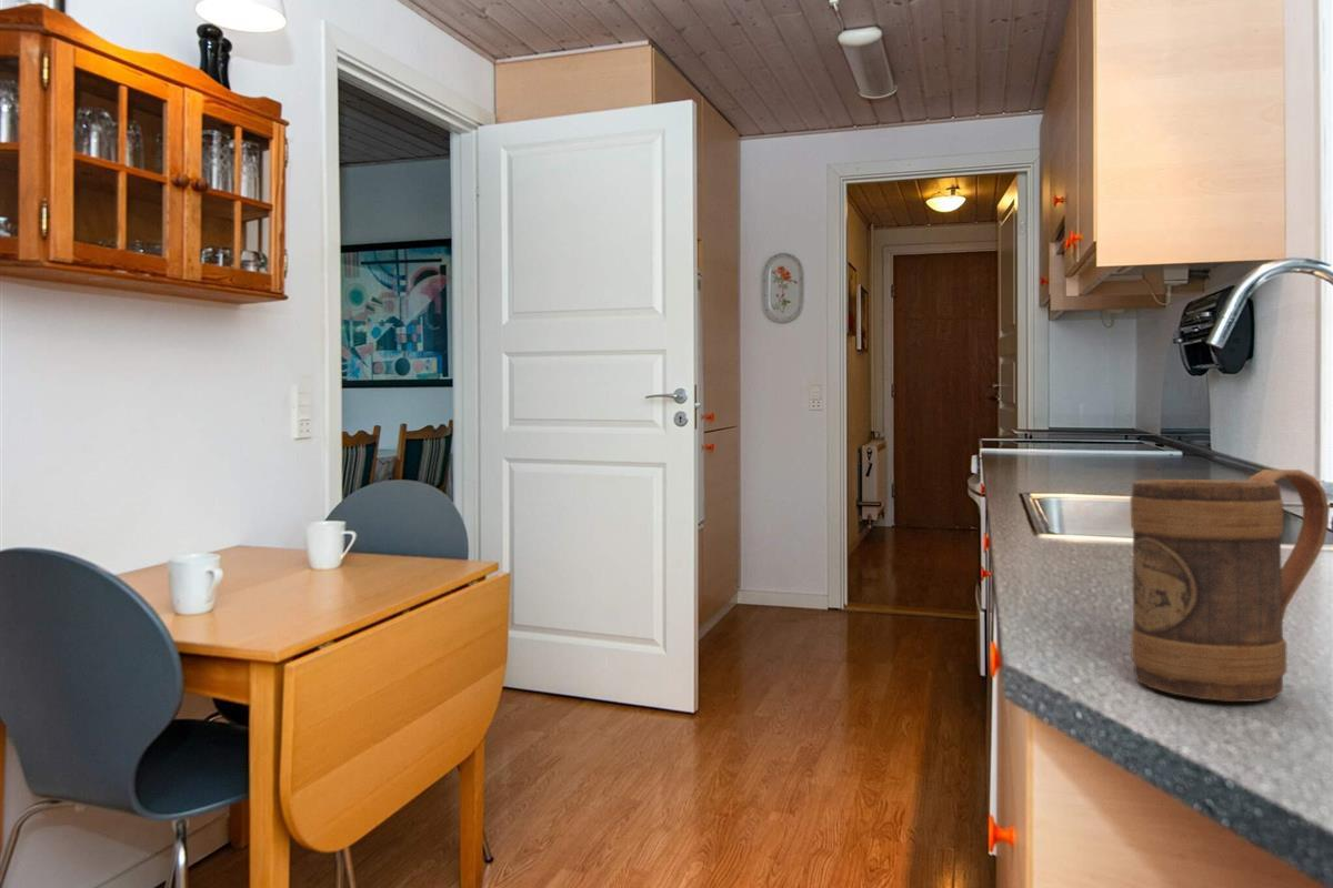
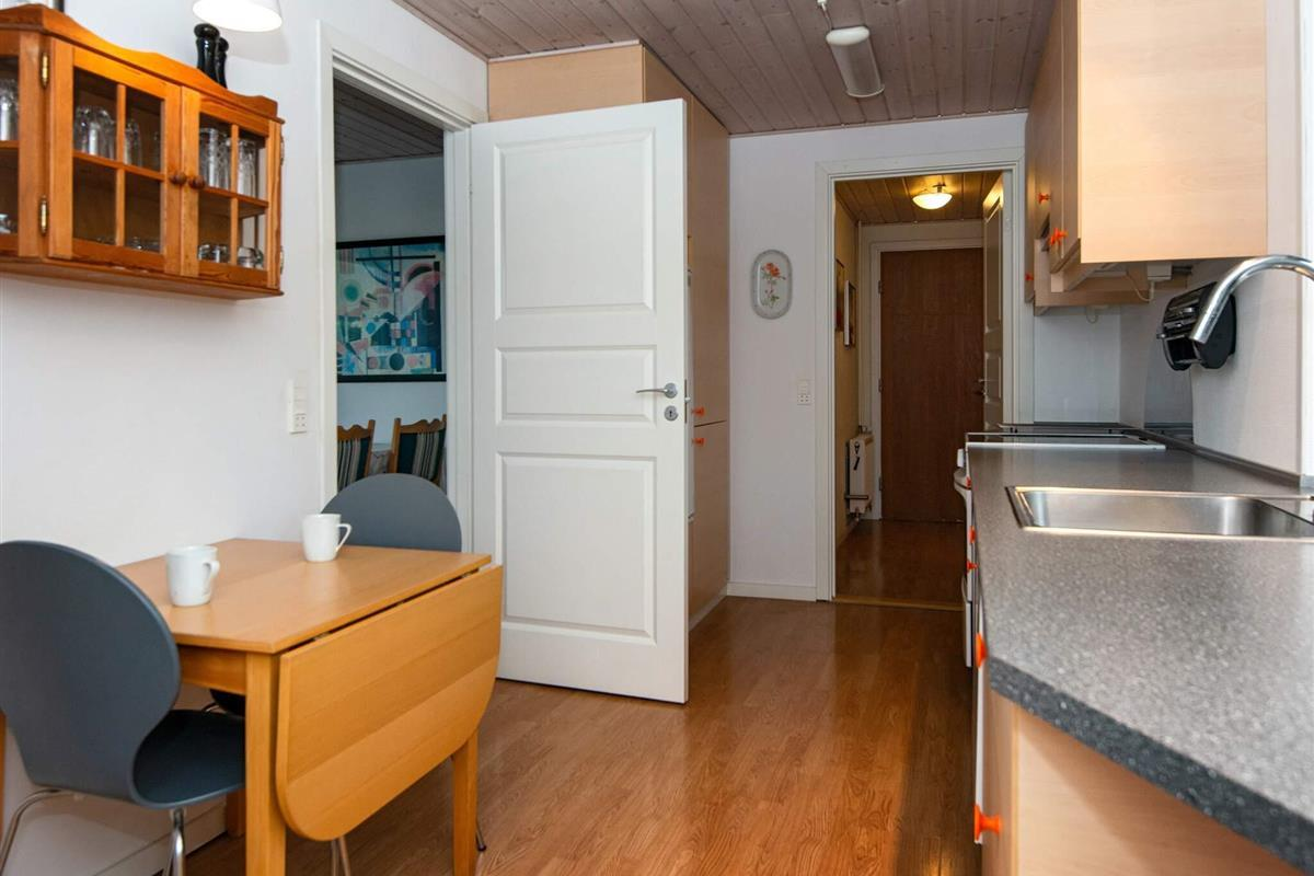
- mug [1129,468,1331,703]
